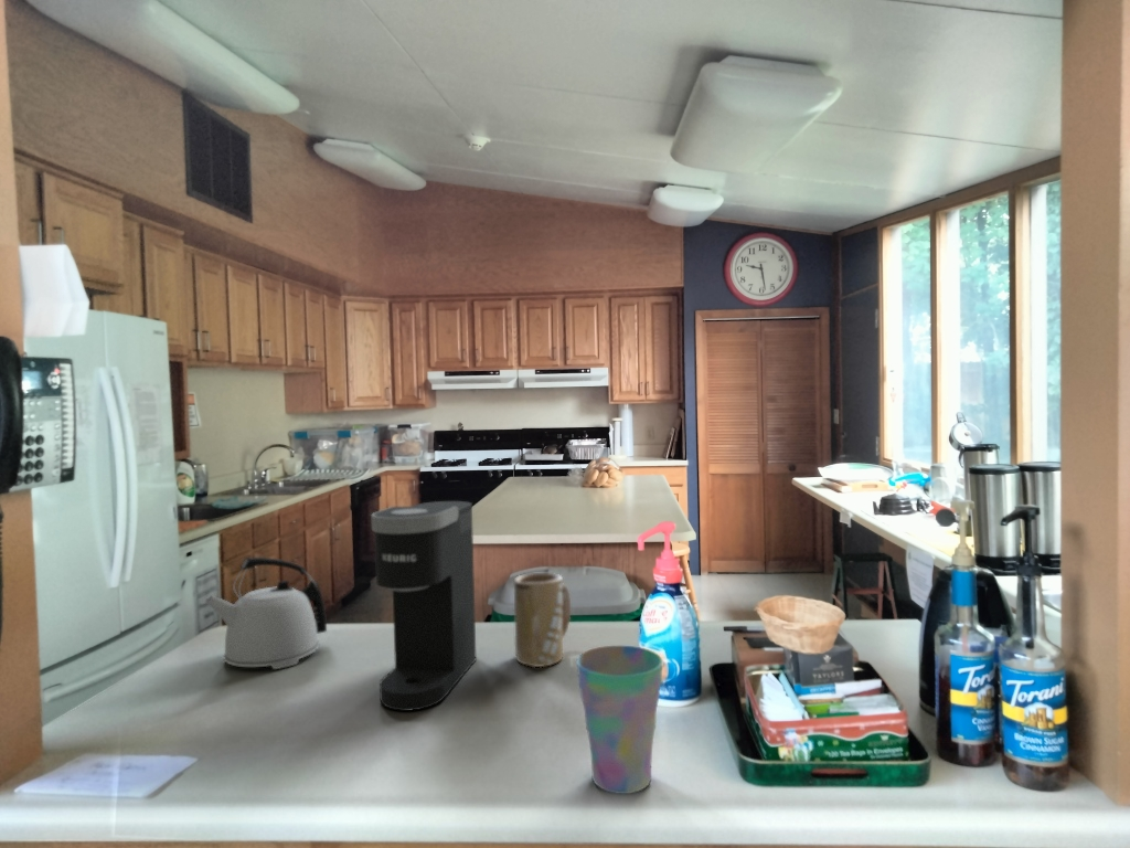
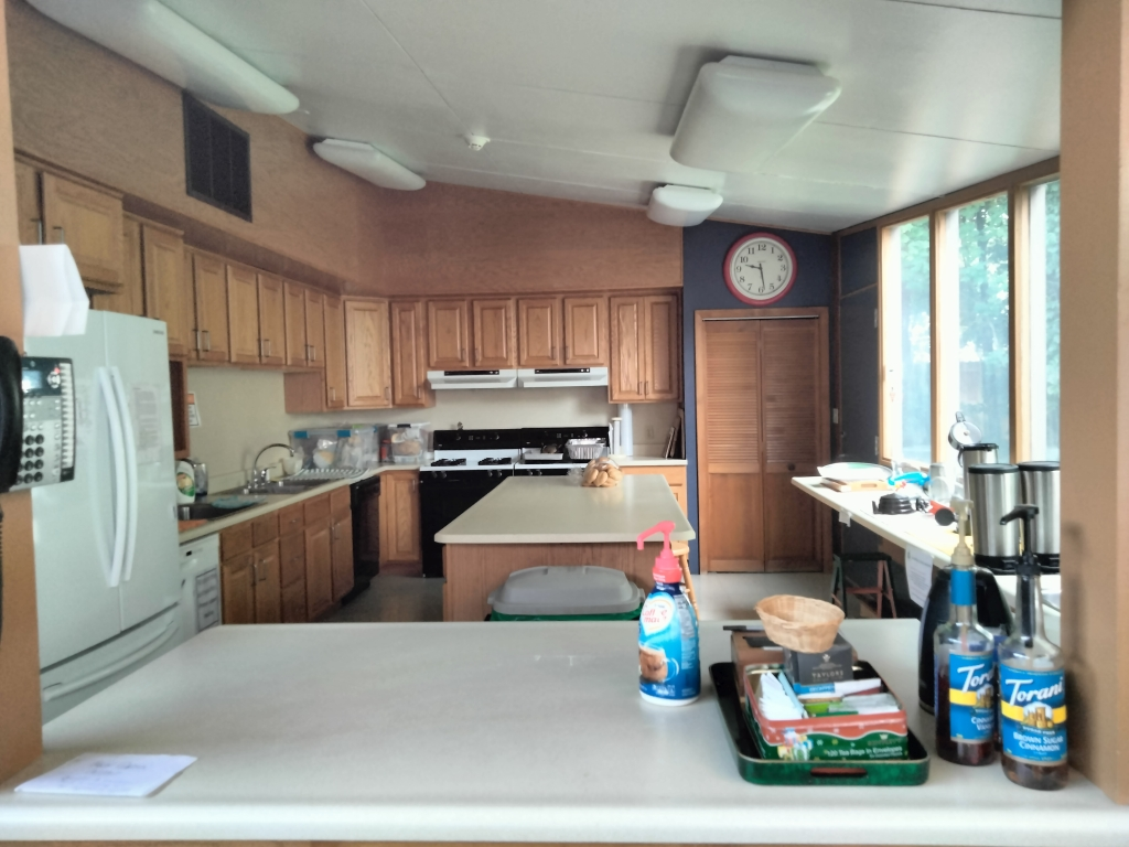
- cup [575,645,664,795]
- kettle [203,556,328,670]
- mug [513,572,572,668]
- coffee maker [370,500,477,712]
